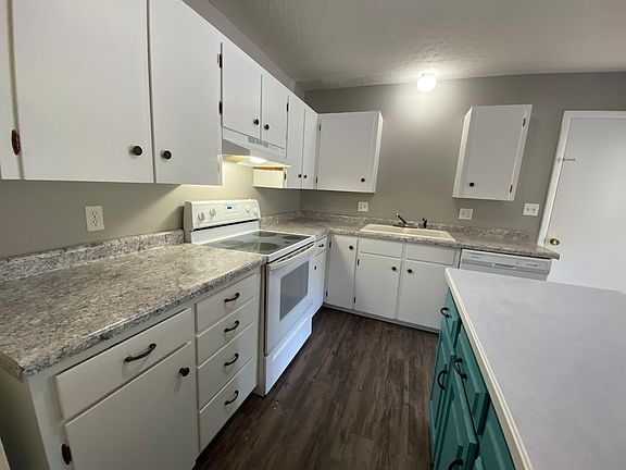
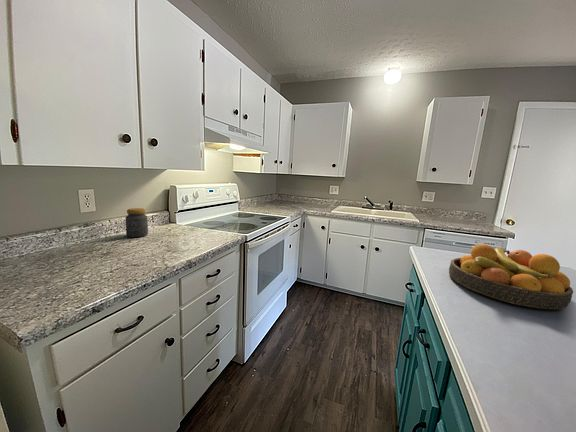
+ fruit bowl [448,243,574,310]
+ jar [124,207,149,238]
